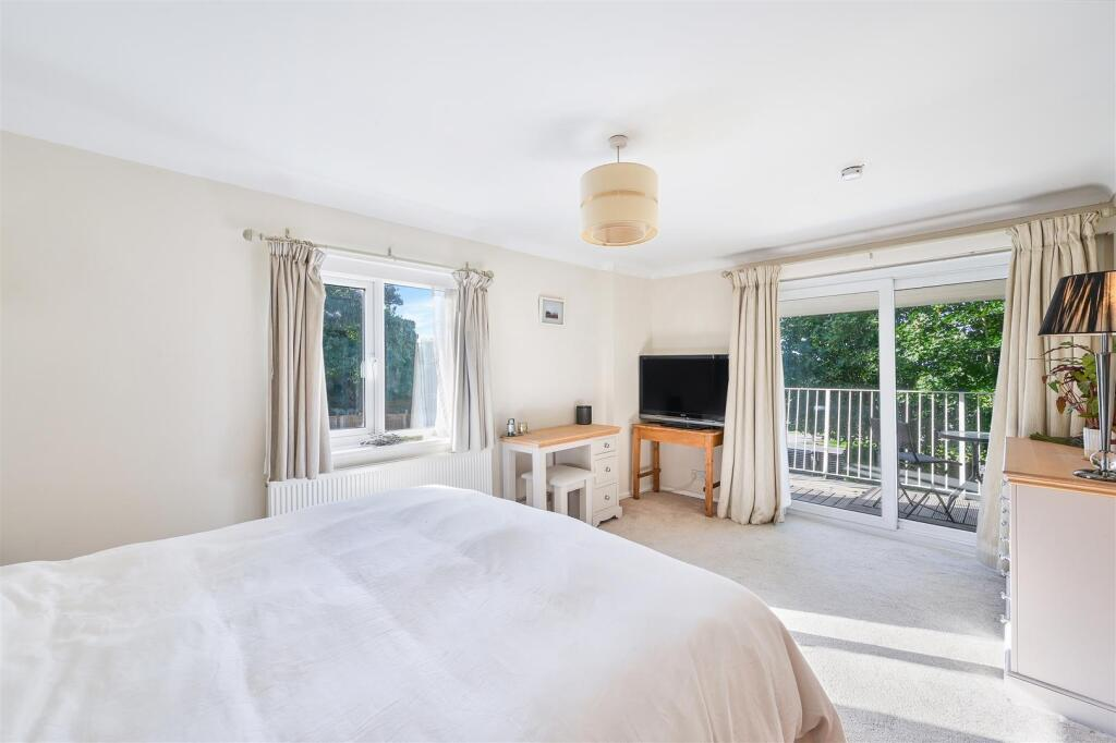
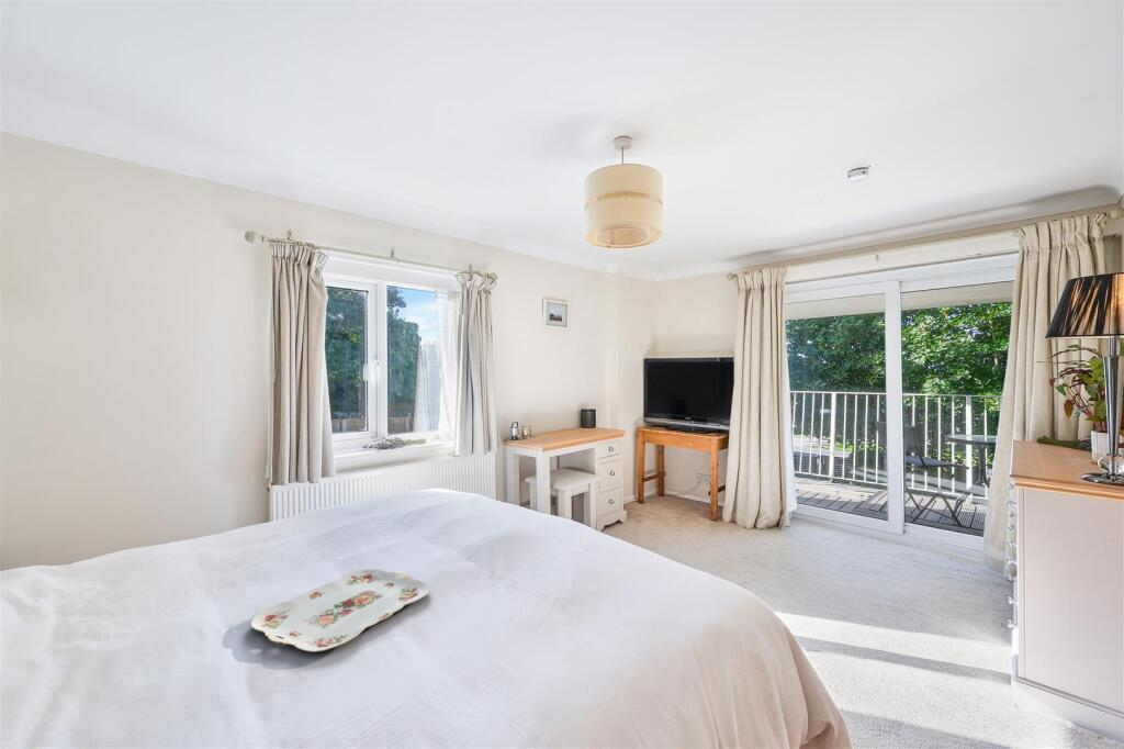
+ serving tray [250,569,431,653]
